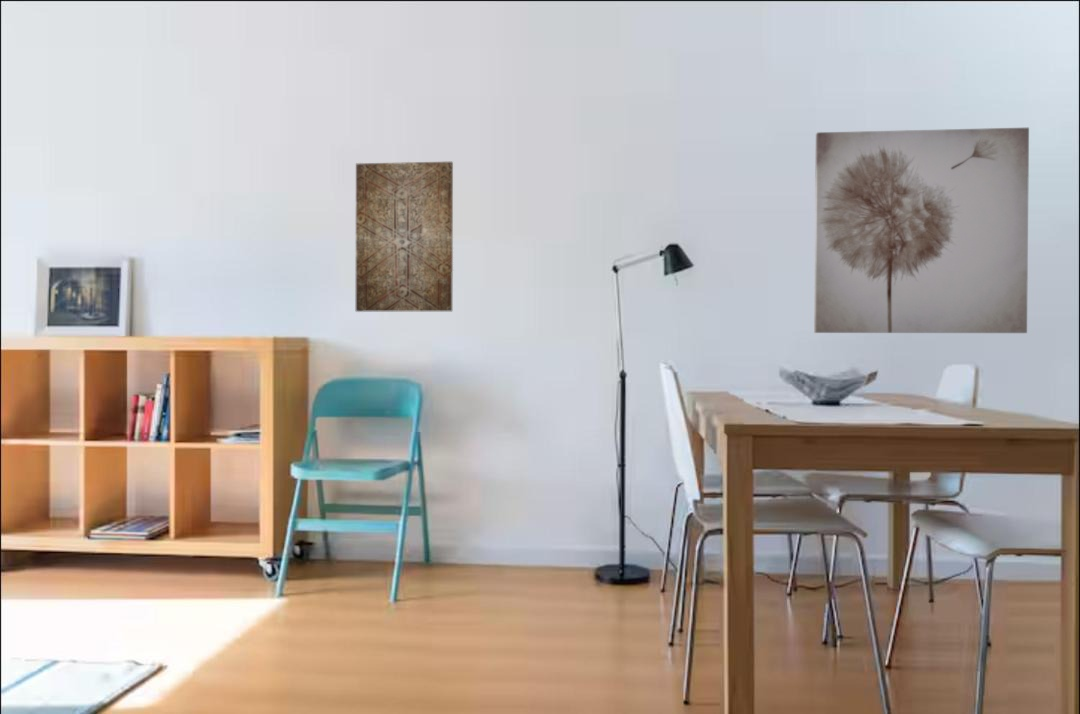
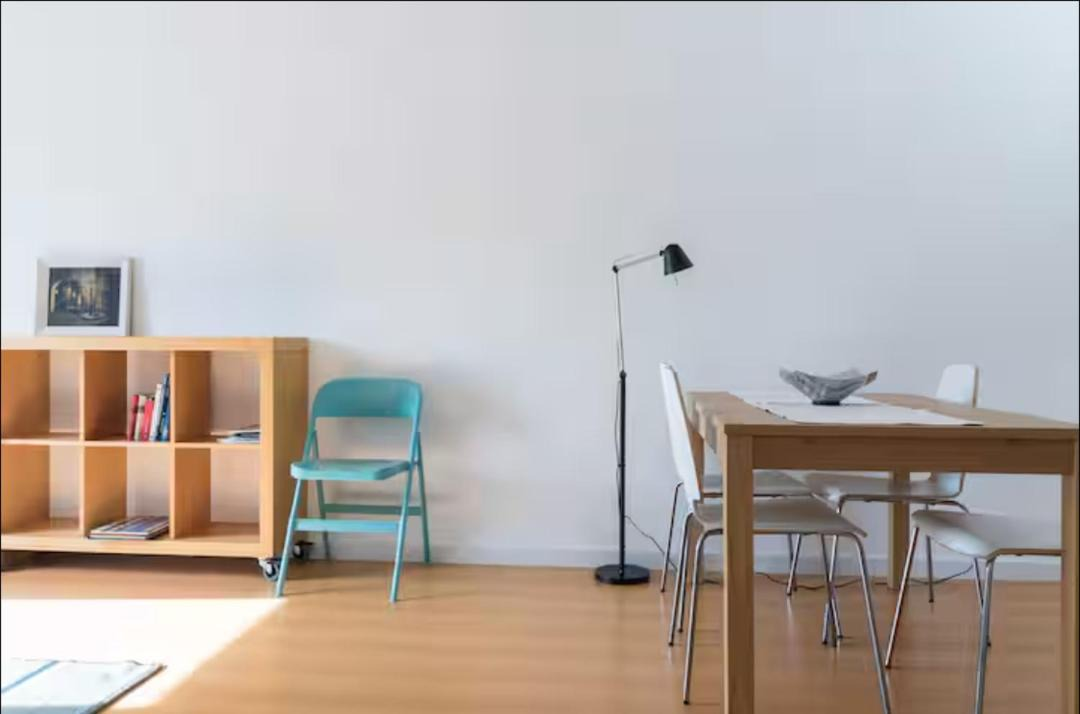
- wall art [813,127,1030,334]
- wall art [355,161,454,313]
